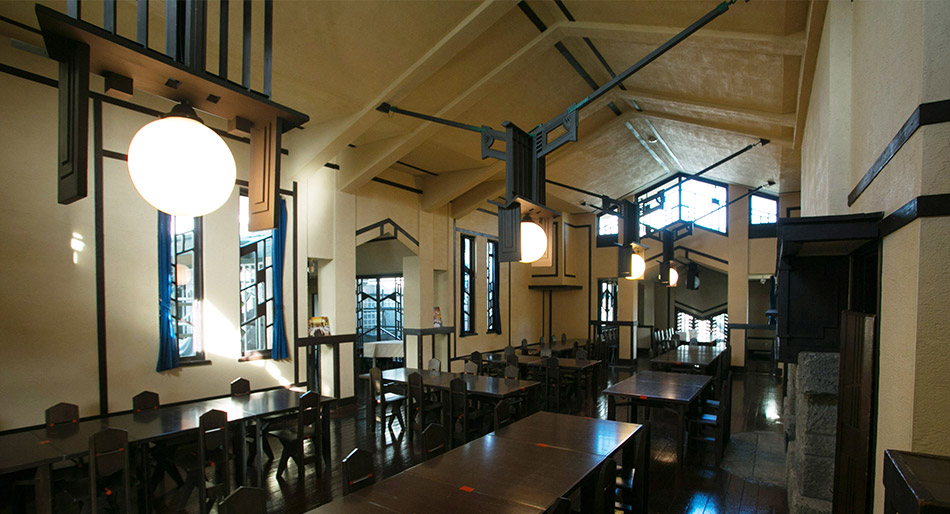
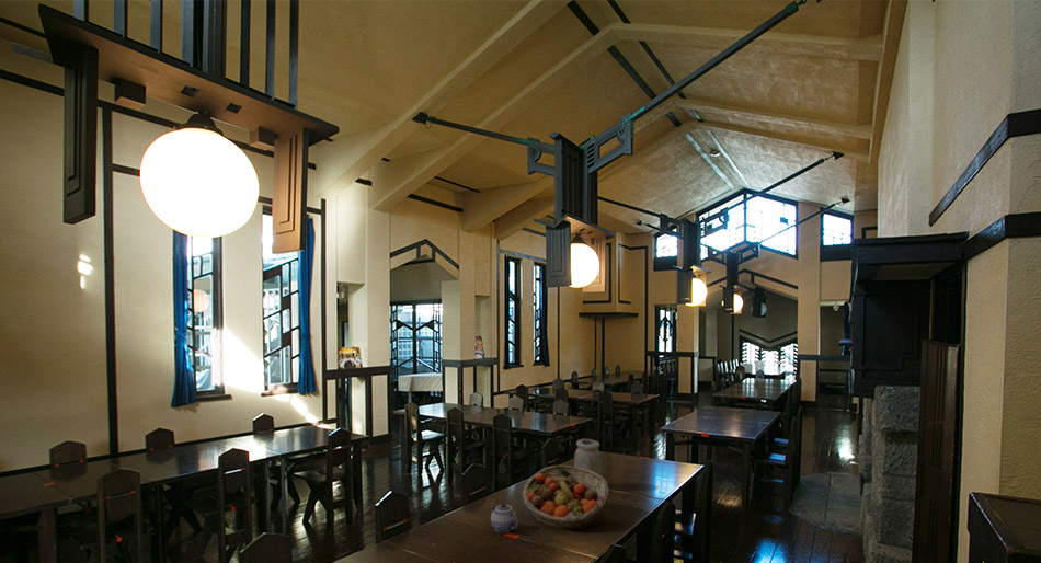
+ teapot [489,502,519,533]
+ fruit basket [522,464,609,530]
+ vase [573,438,603,481]
